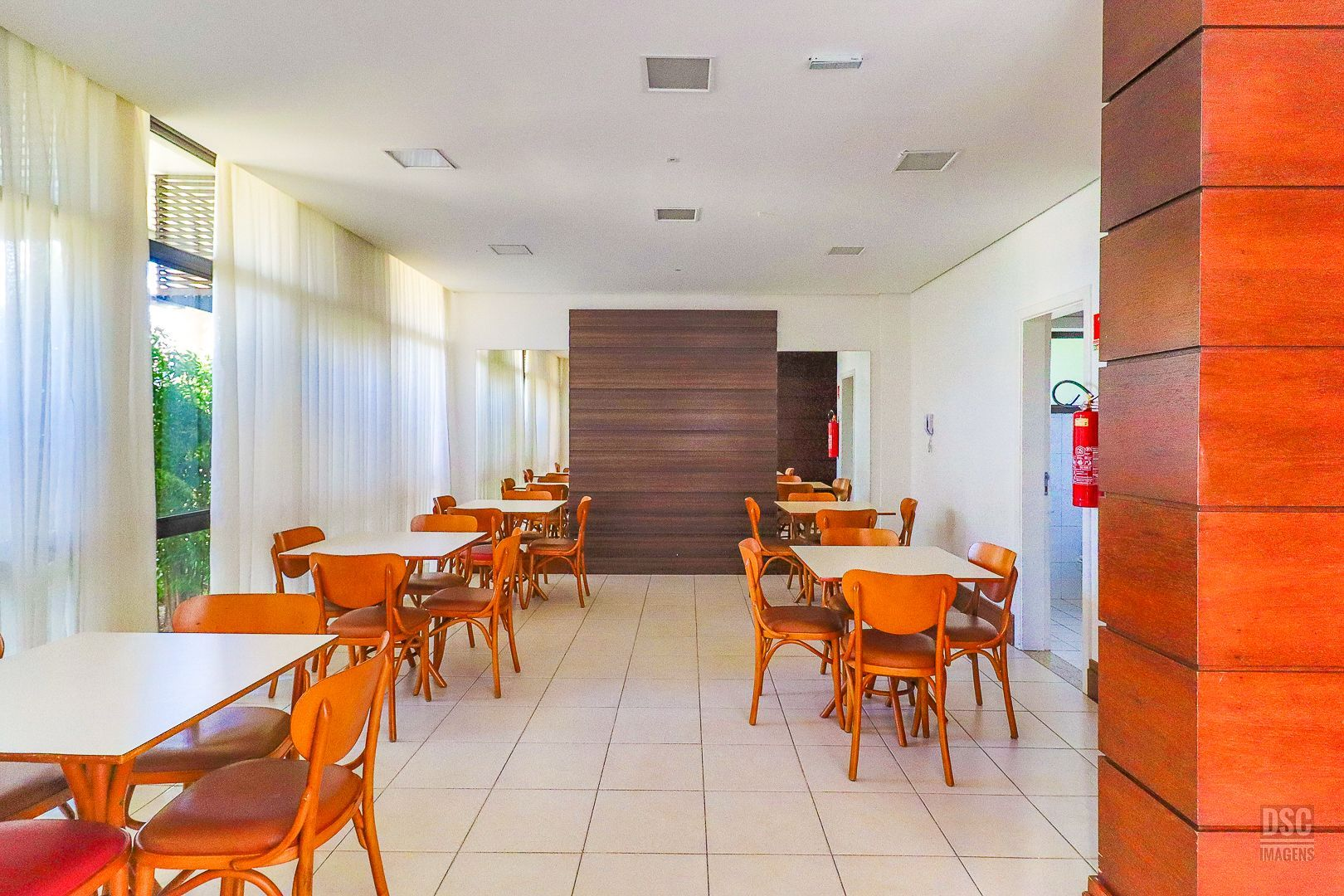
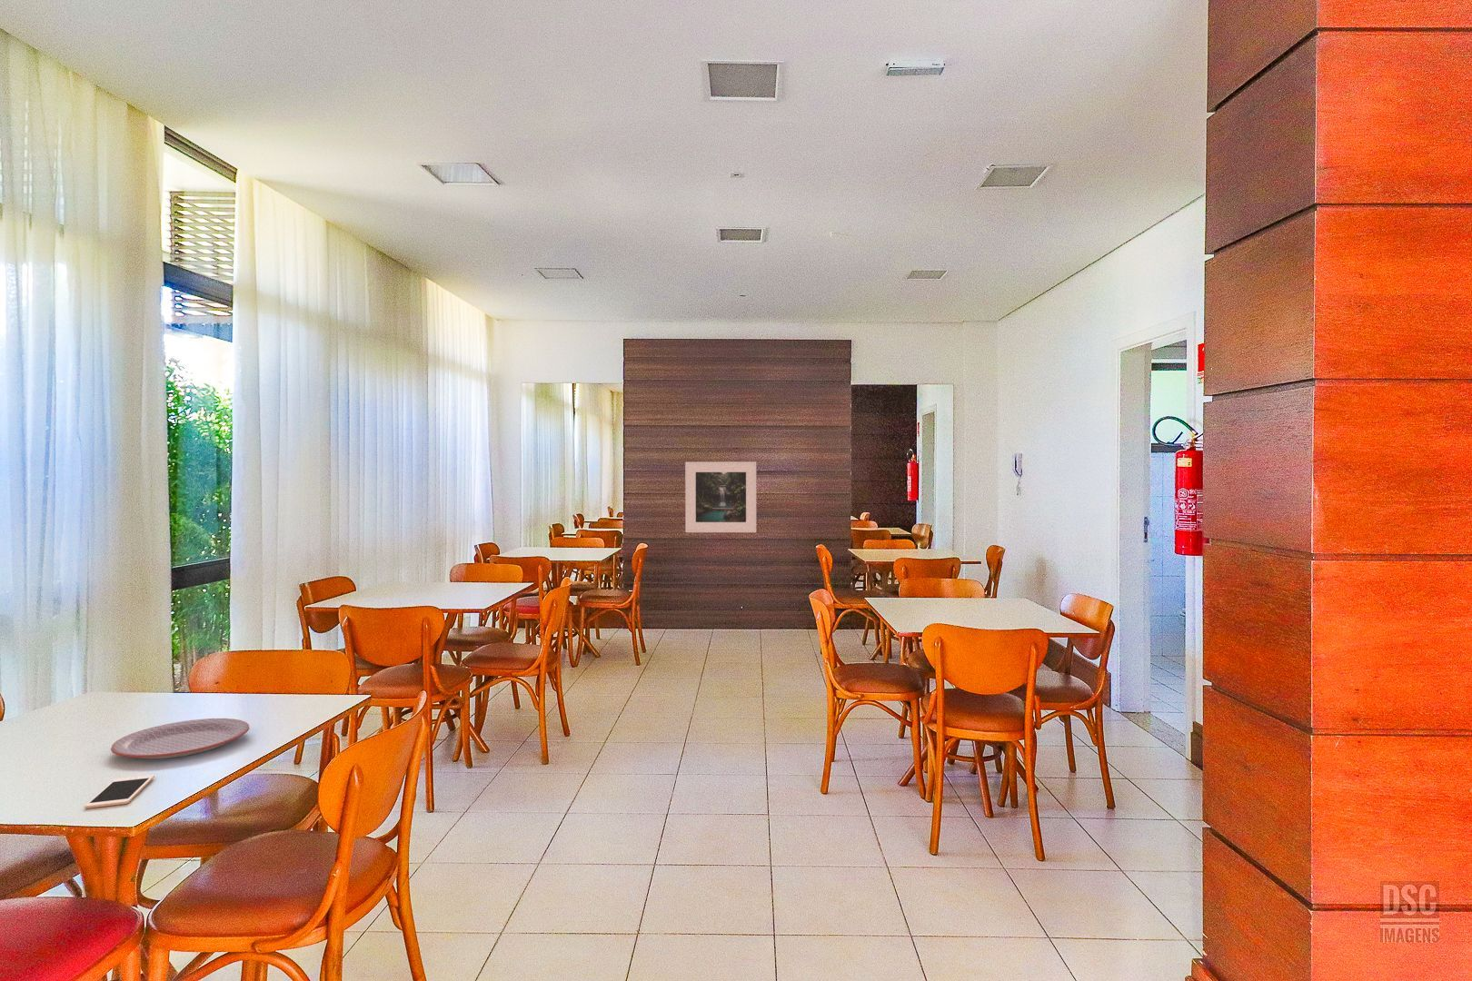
+ plate [110,717,250,760]
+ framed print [685,461,757,533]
+ cell phone [83,774,156,809]
